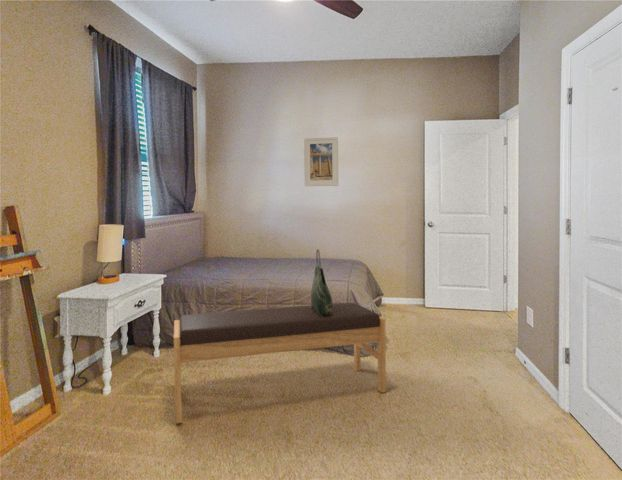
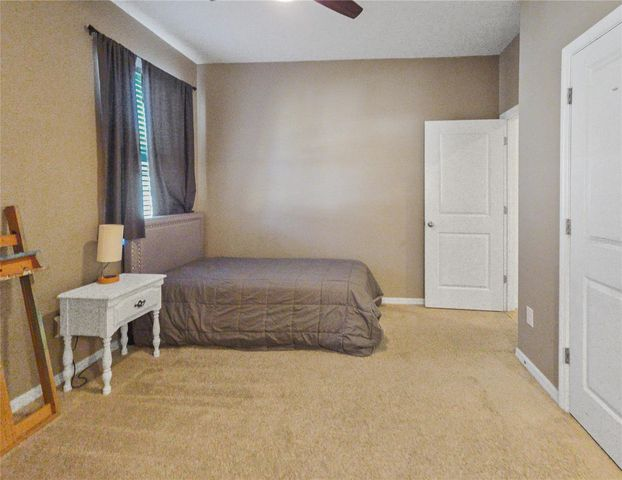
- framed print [303,136,339,187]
- tote bag [310,248,333,316]
- bench [173,302,387,424]
